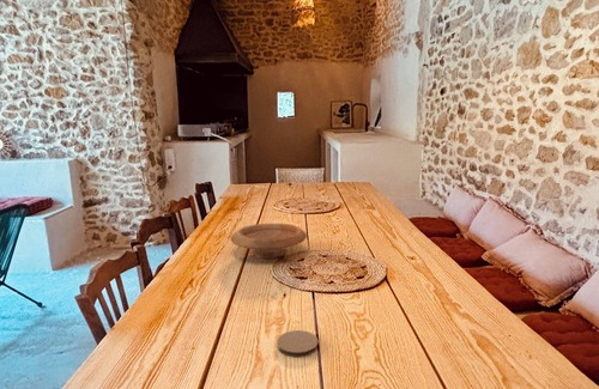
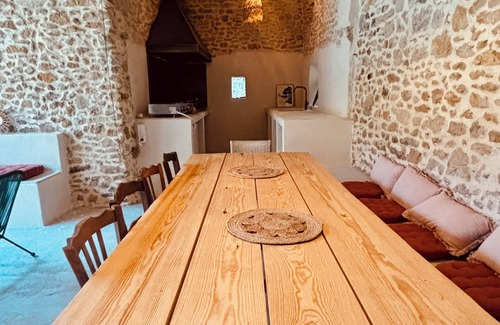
- wooden bowl [230,221,308,260]
- coaster [276,329,320,359]
